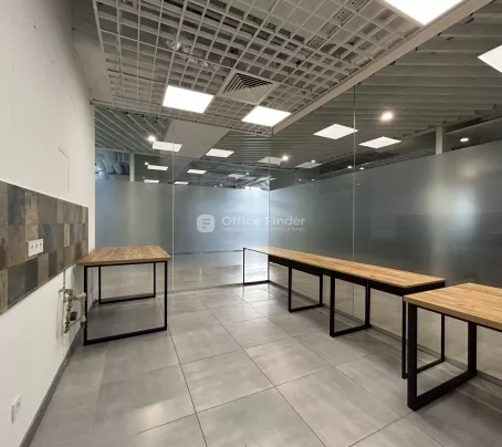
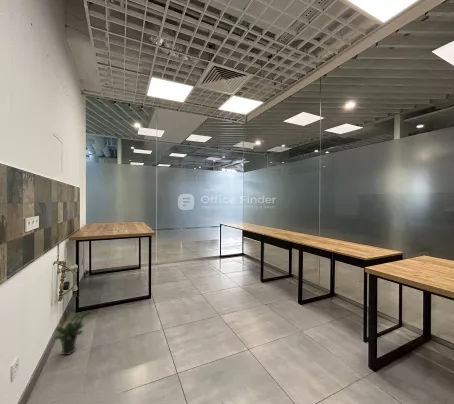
+ potted plant [53,311,92,356]
